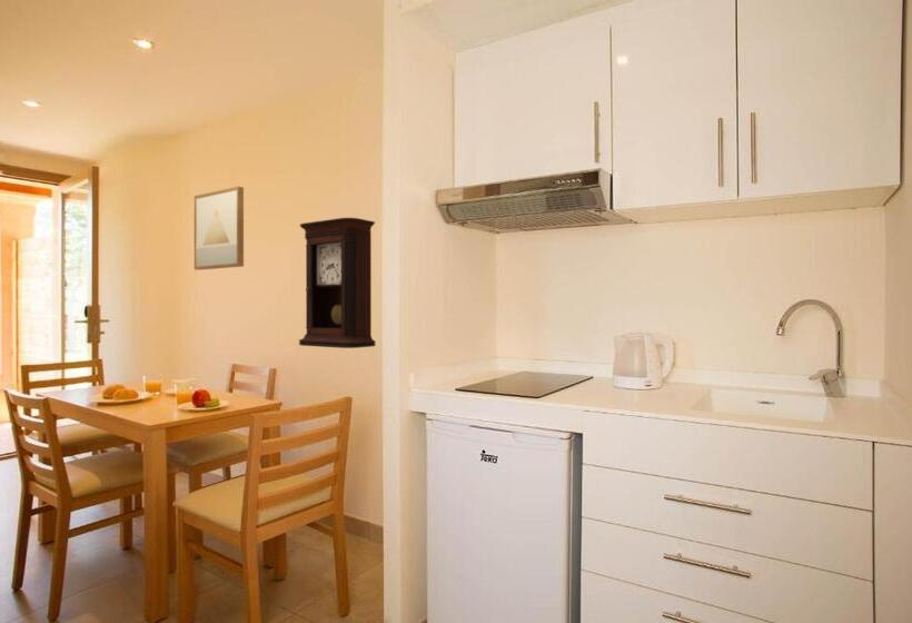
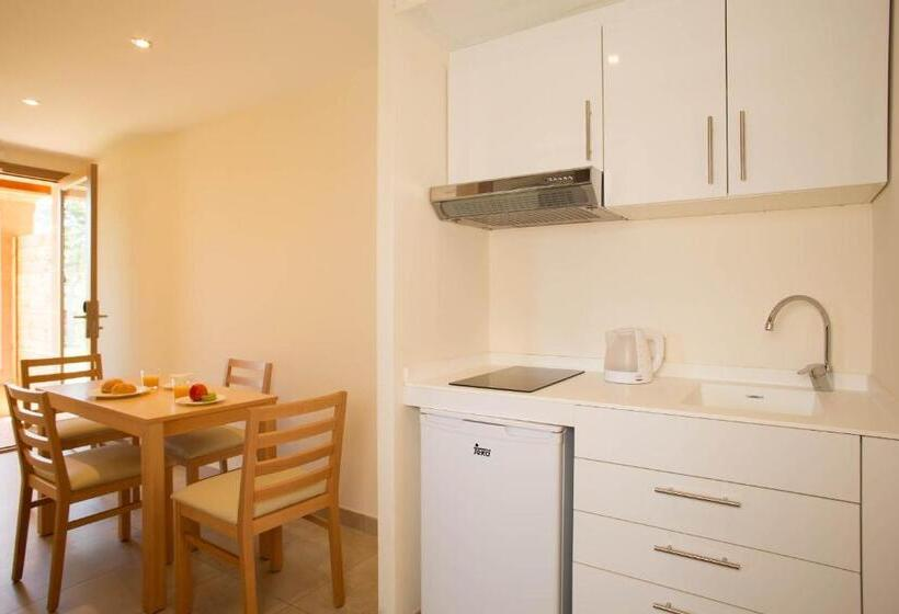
- pendulum clock [298,217,377,349]
- wall art [194,186,245,271]
